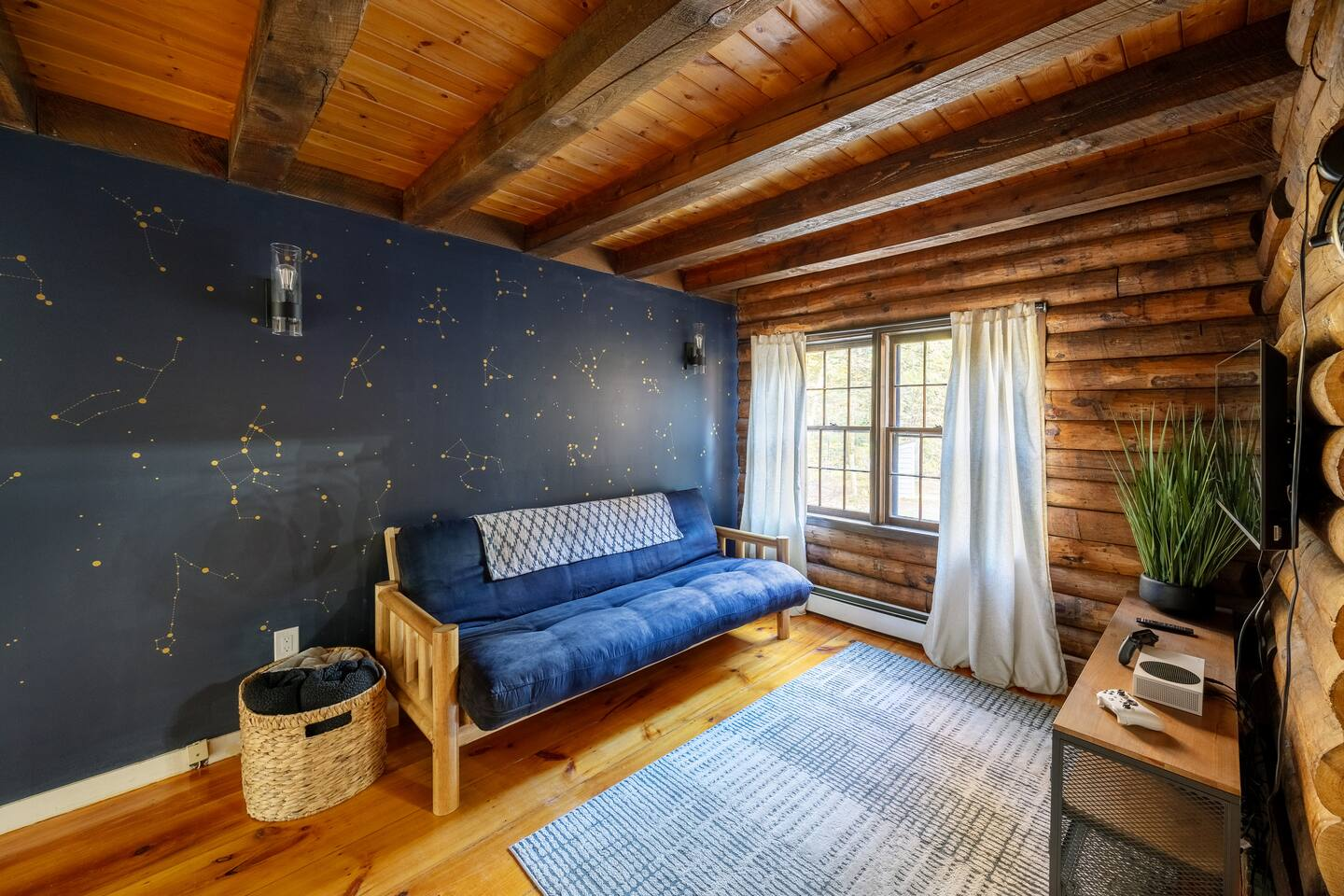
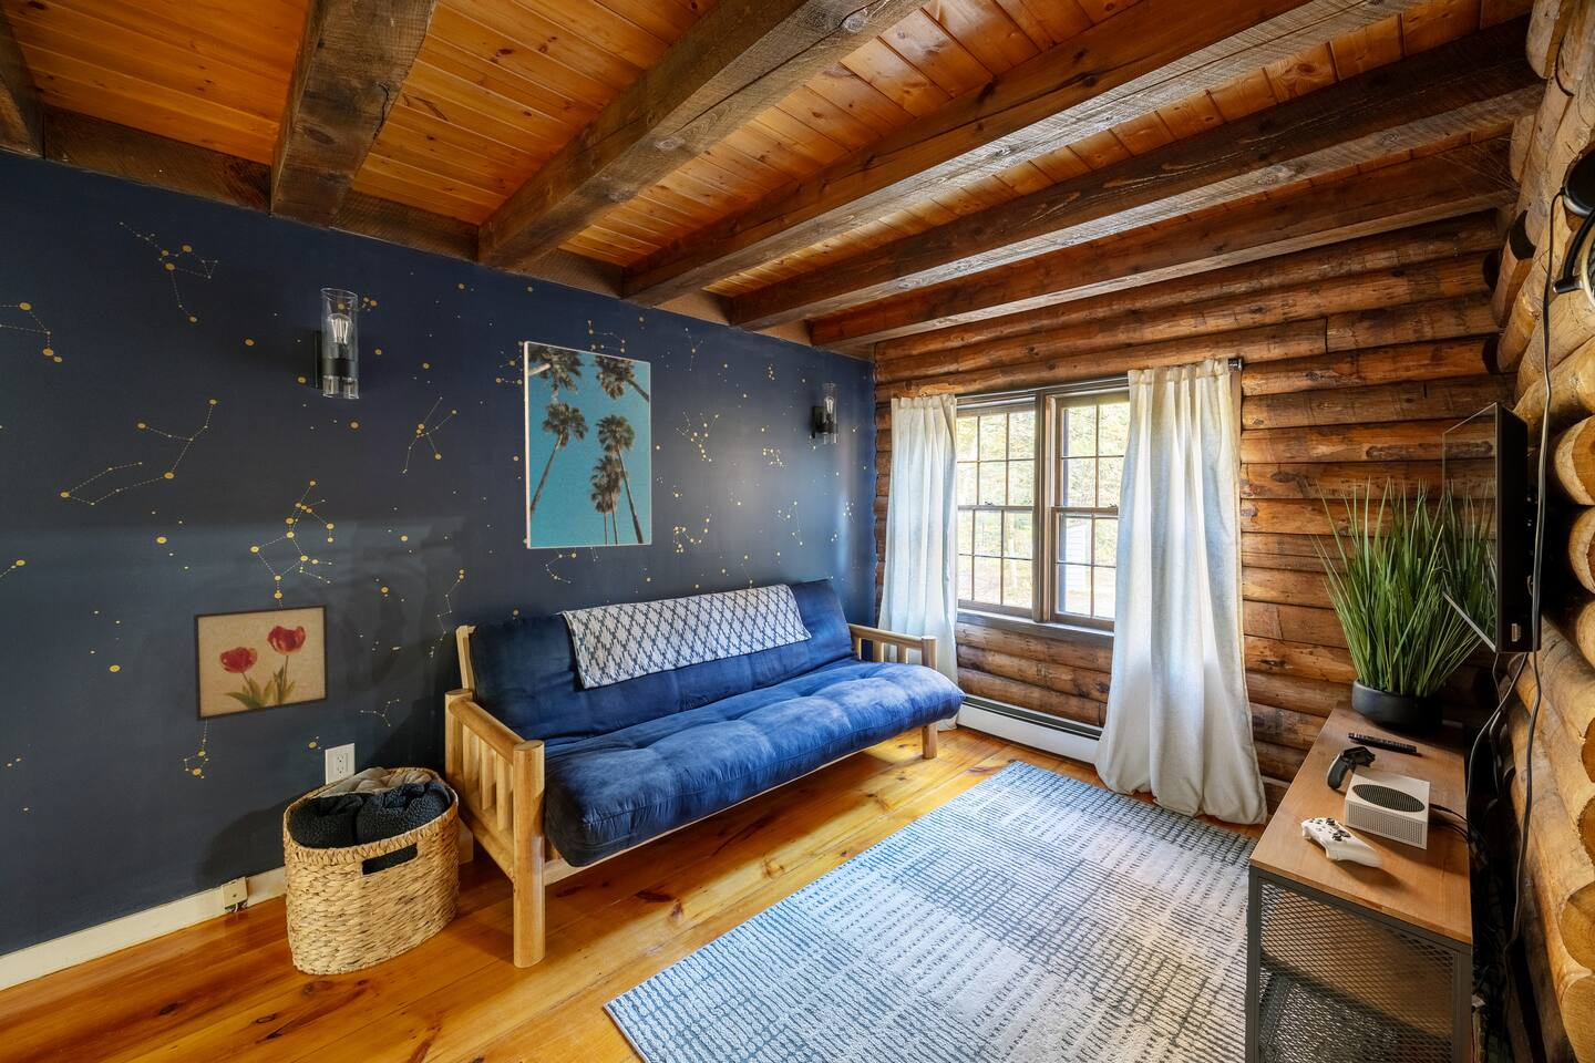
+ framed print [523,340,653,549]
+ wall art [192,603,330,723]
